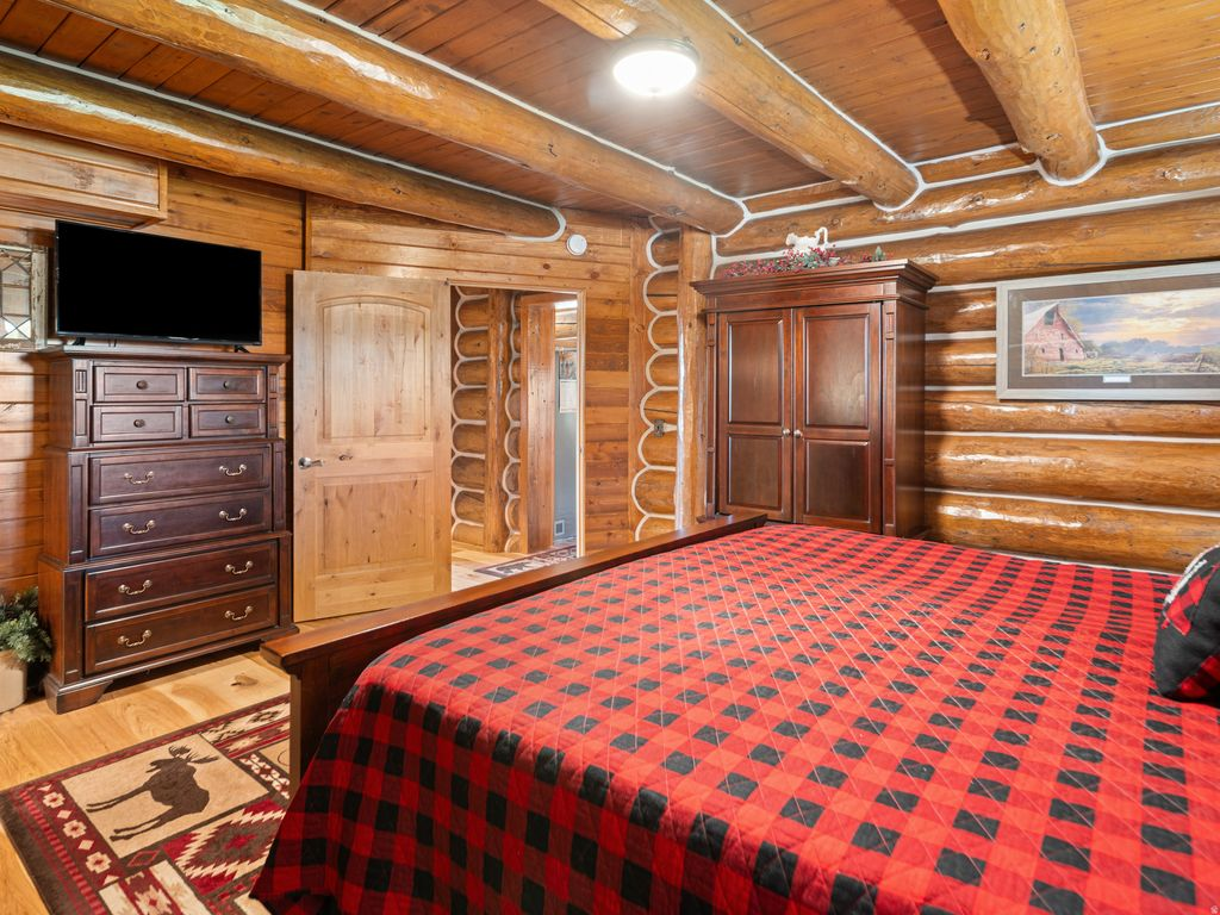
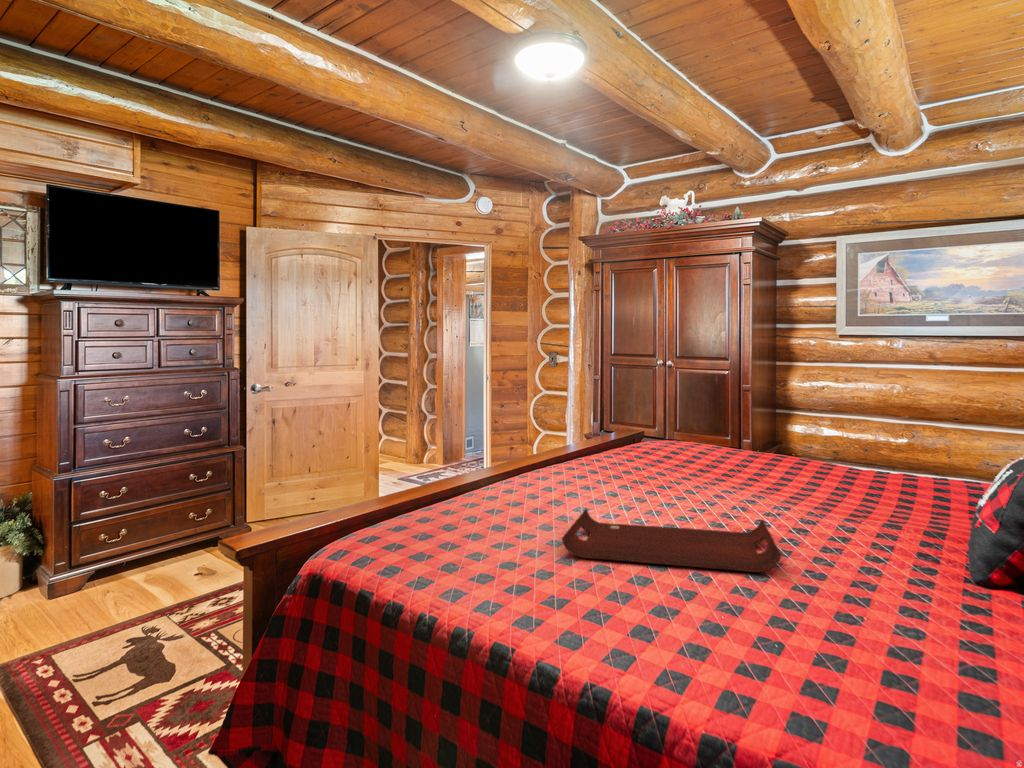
+ serving tray [561,508,782,573]
